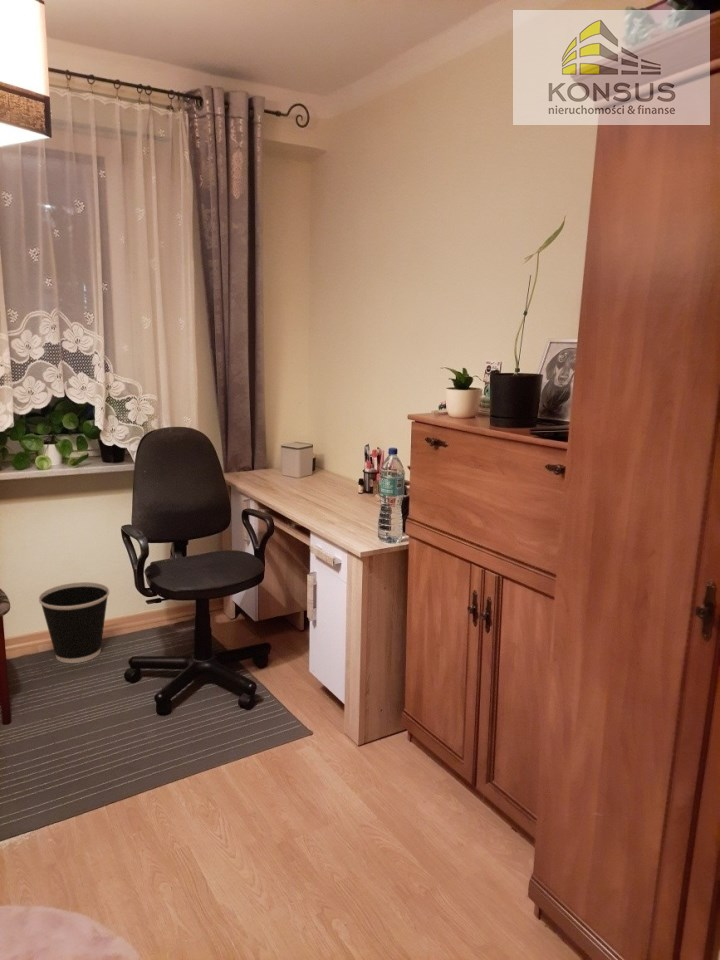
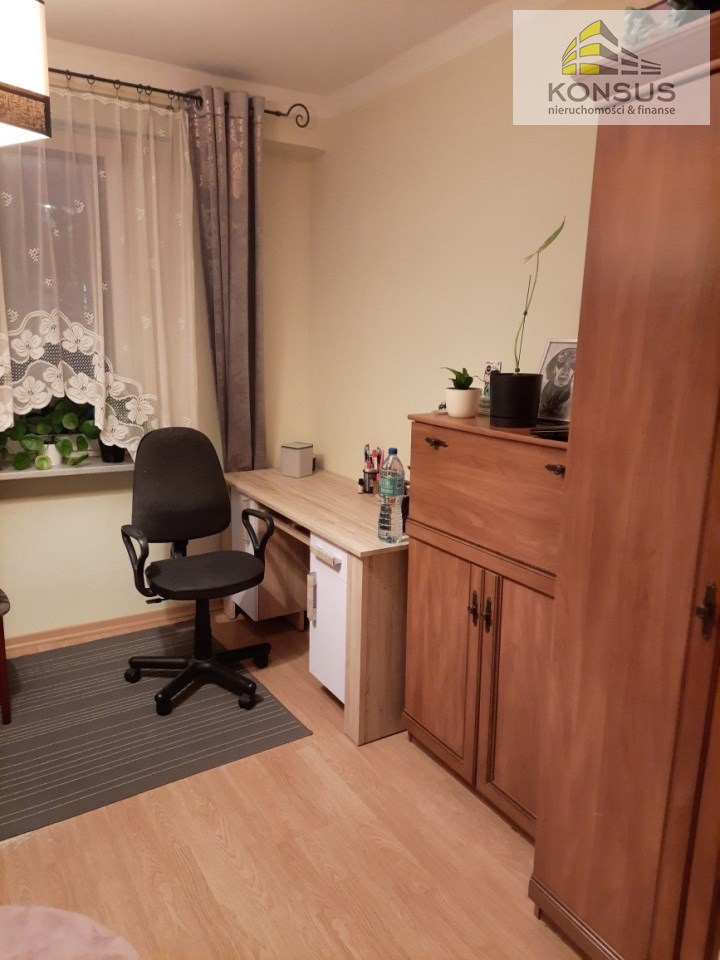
- wastebasket [38,581,110,664]
